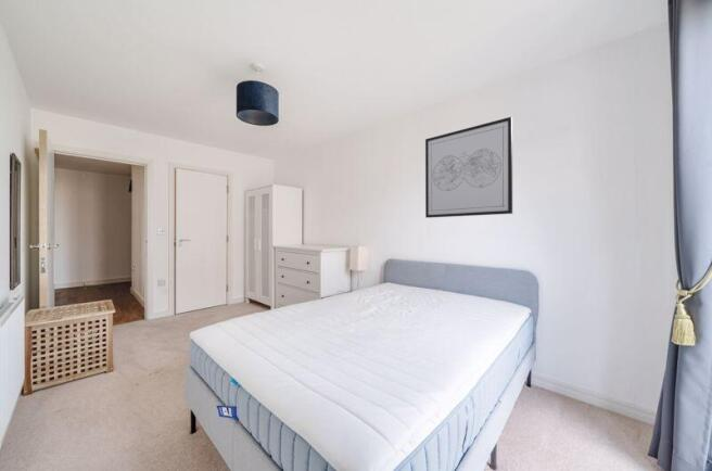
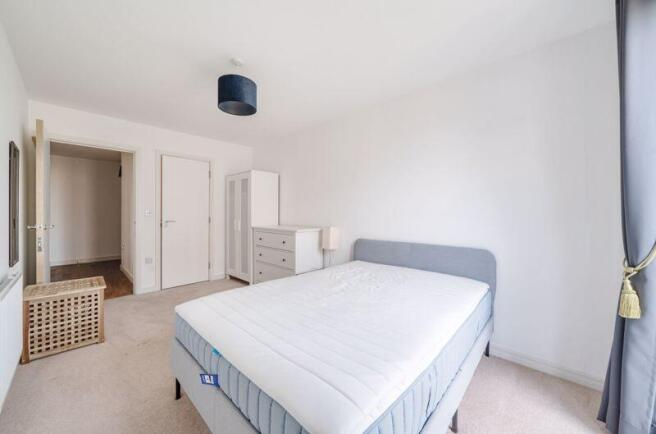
- wall art [424,116,513,219]
